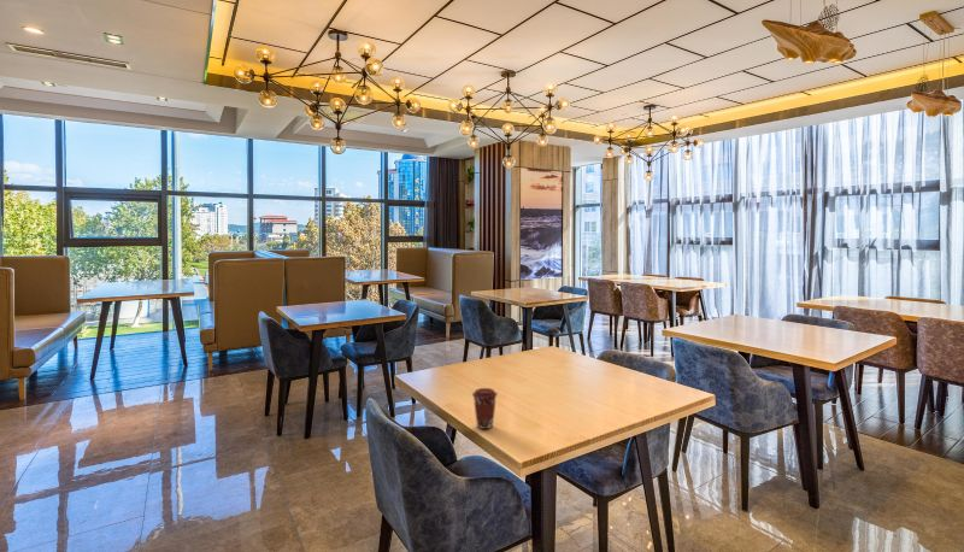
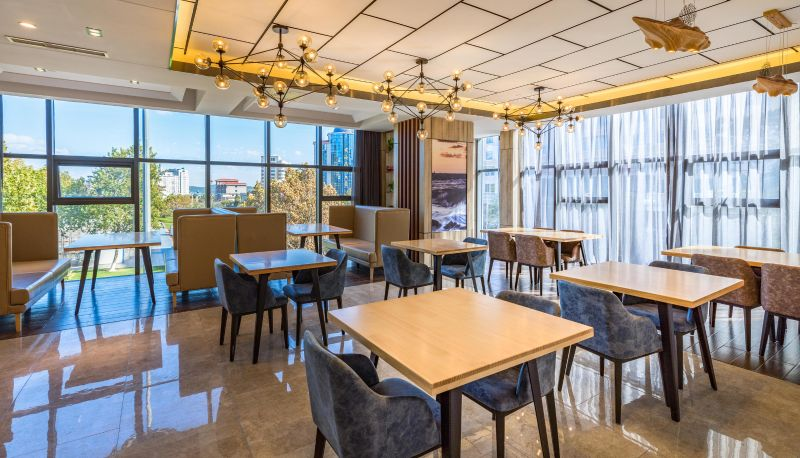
- coffee cup [471,387,499,430]
